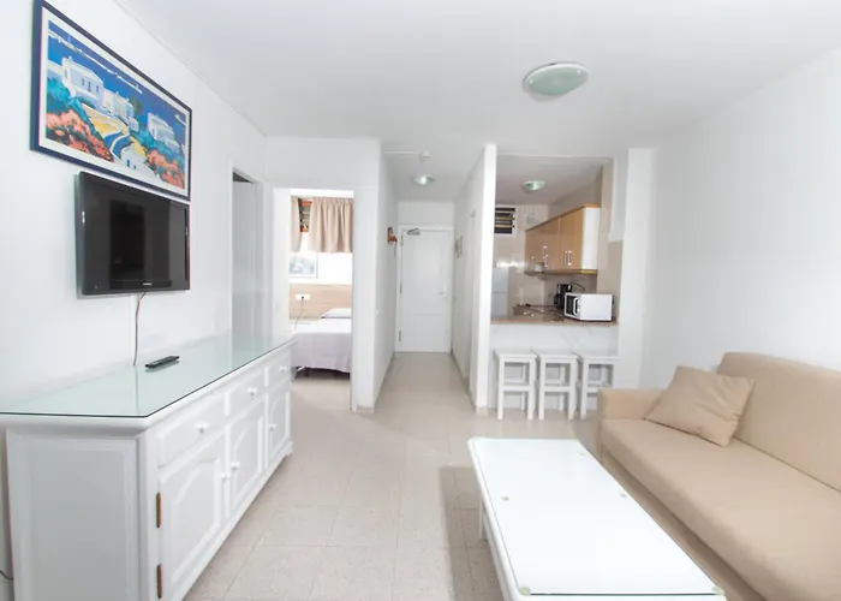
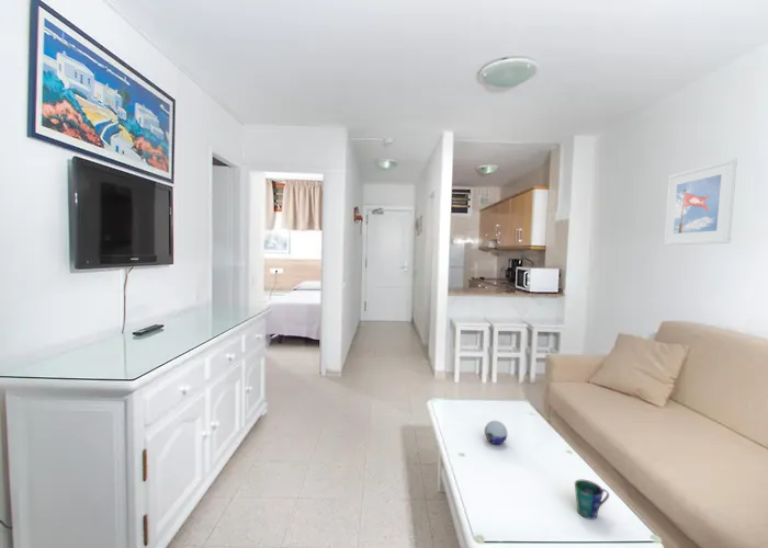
+ decorative orb [484,420,508,445]
+ cup [574,479,610,521]
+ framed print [663,158,738,246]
